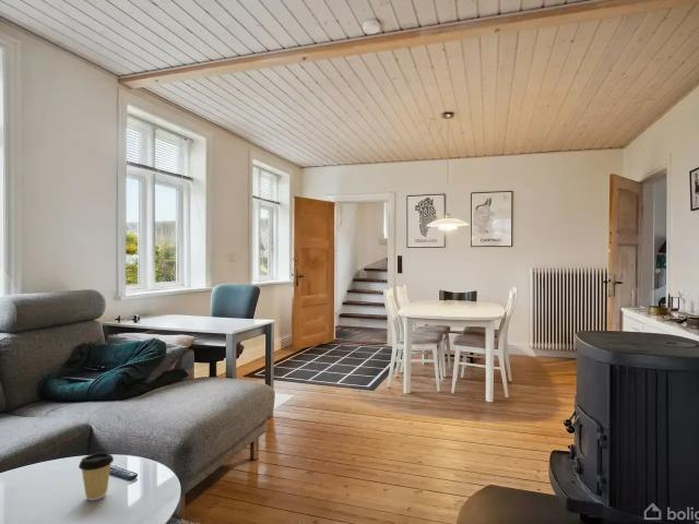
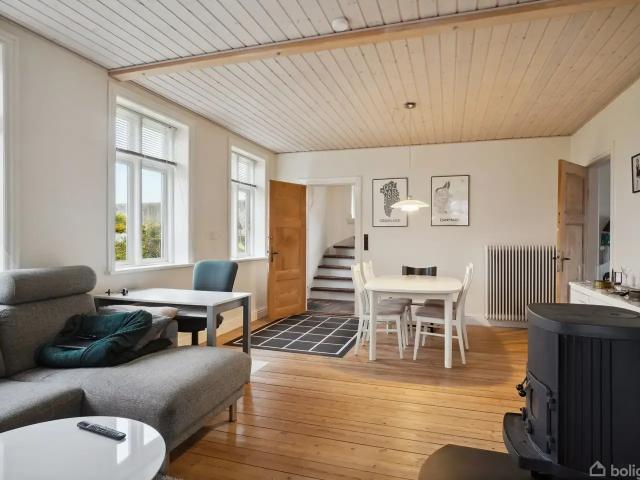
- coffee cup [78,451,115,501]
